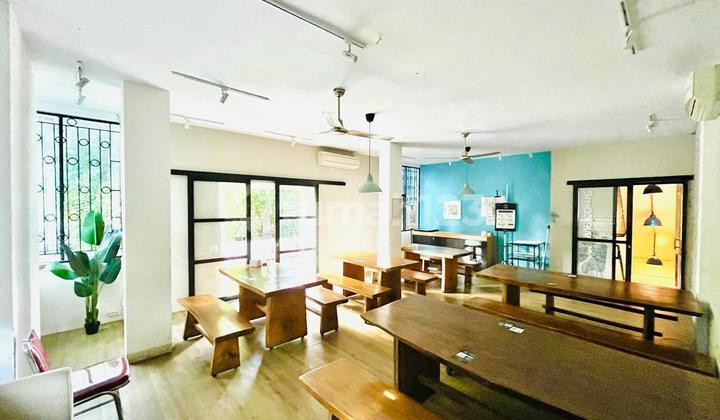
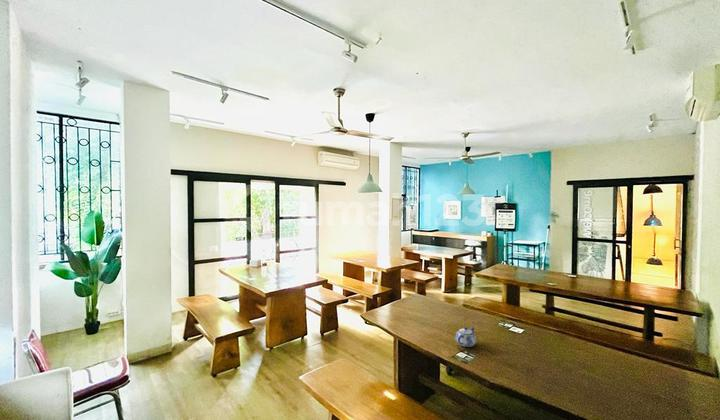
+ teapot [454,325,477,348]
